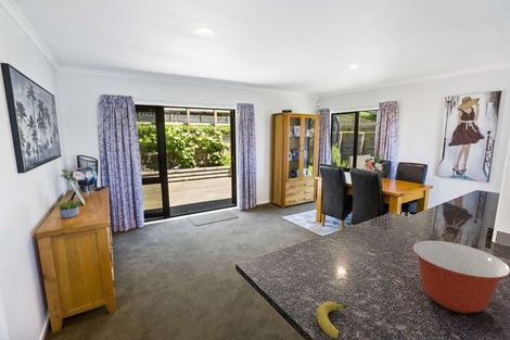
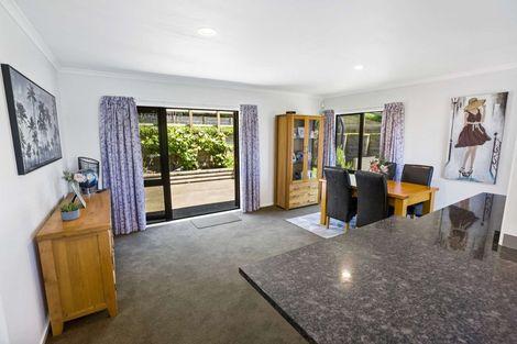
- fruit [316,301,348,339]
- mixing bowl [411,240,510,314]
